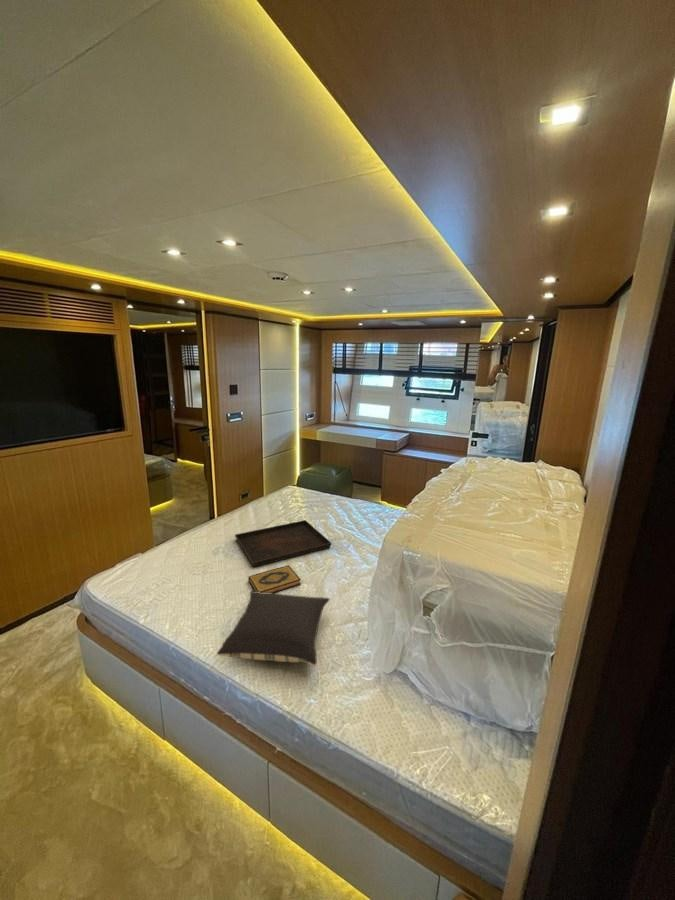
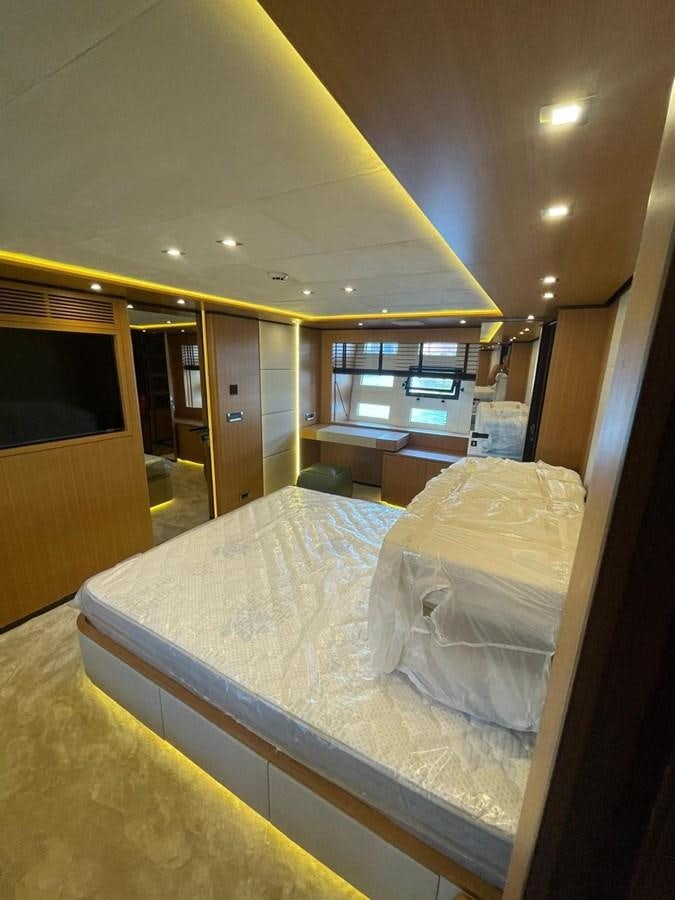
- pillow [216,590,331,667]
- serving tray [234,519,332,568]
- hardback book [247,564,302,594]
